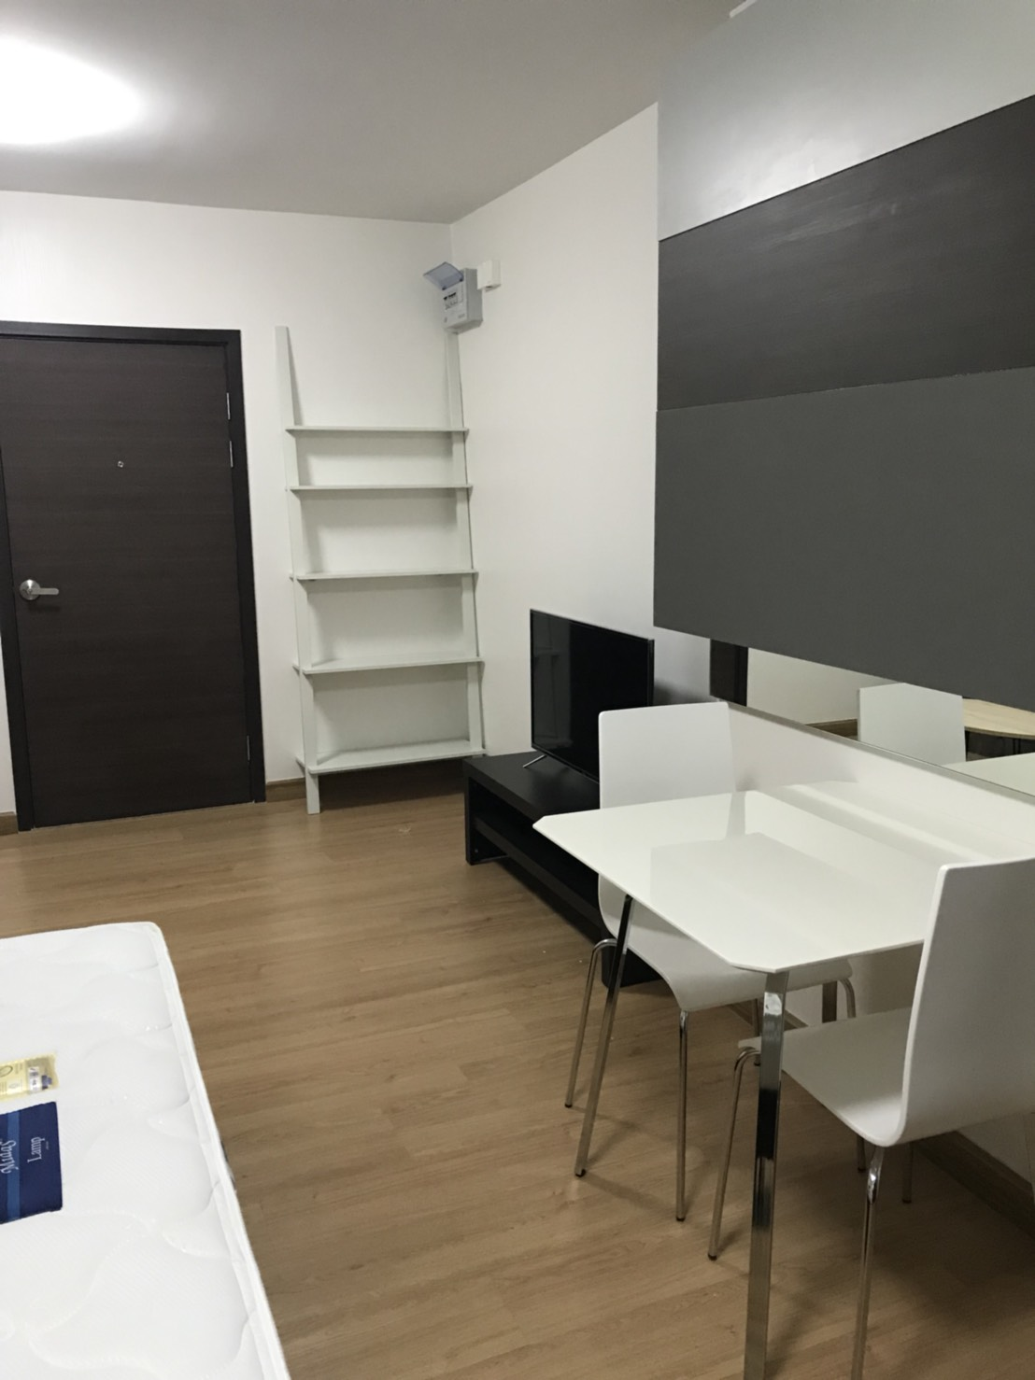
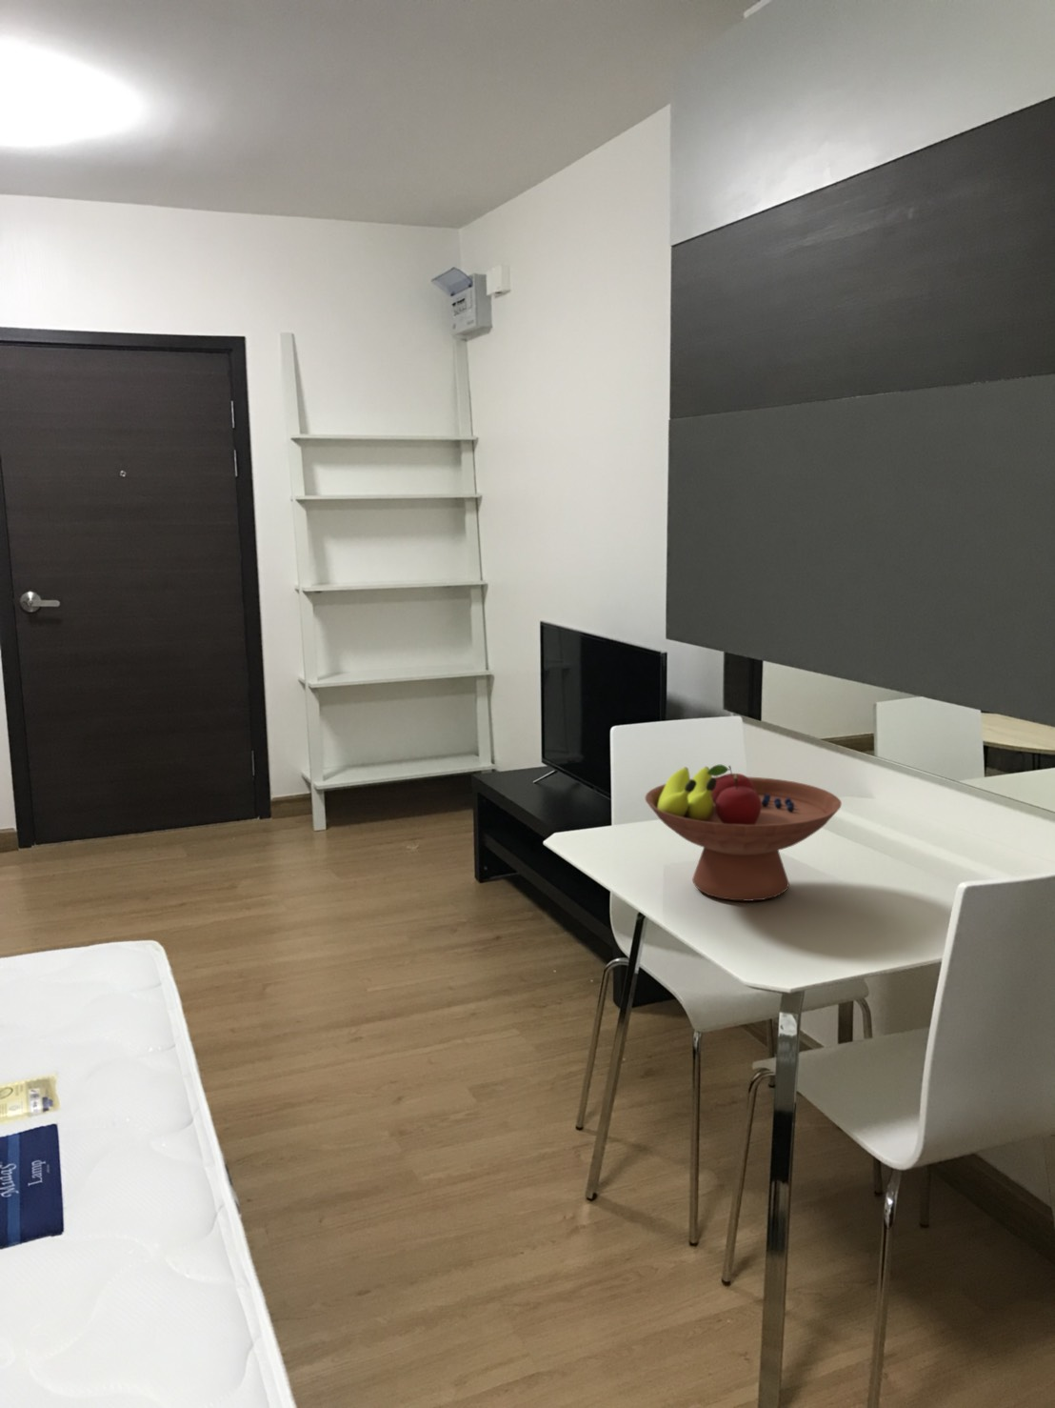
+ fruit bowl [645,764,842,902]
